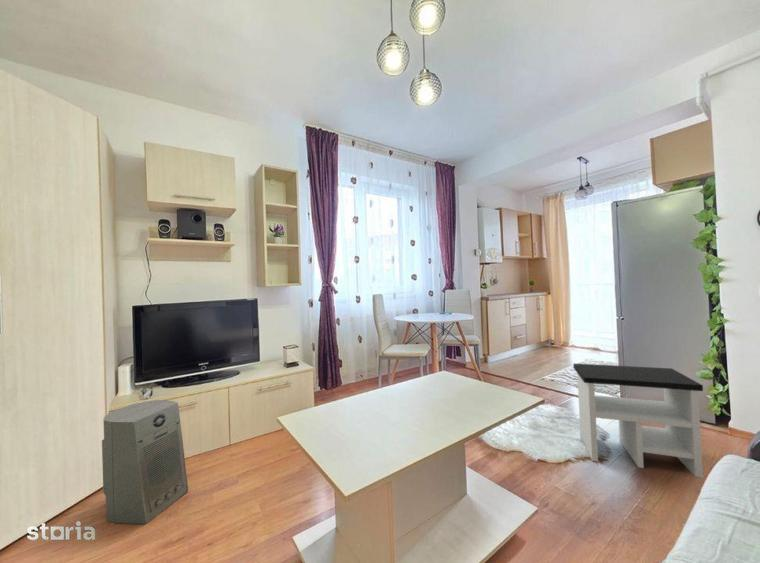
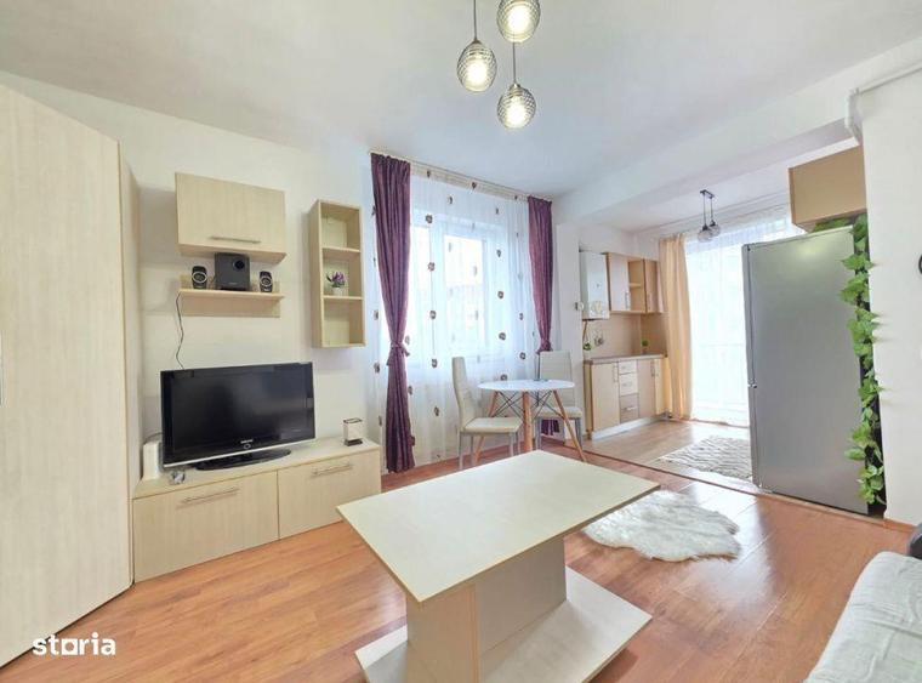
- fan [101,399,189,525]
- side table [572,362,704,479]
